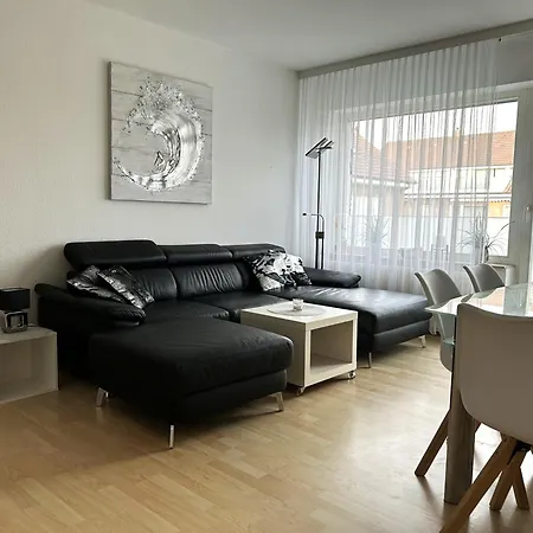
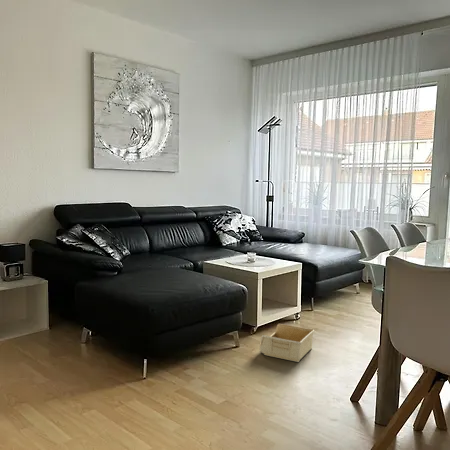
+ storage bin [258,323,315,363]
